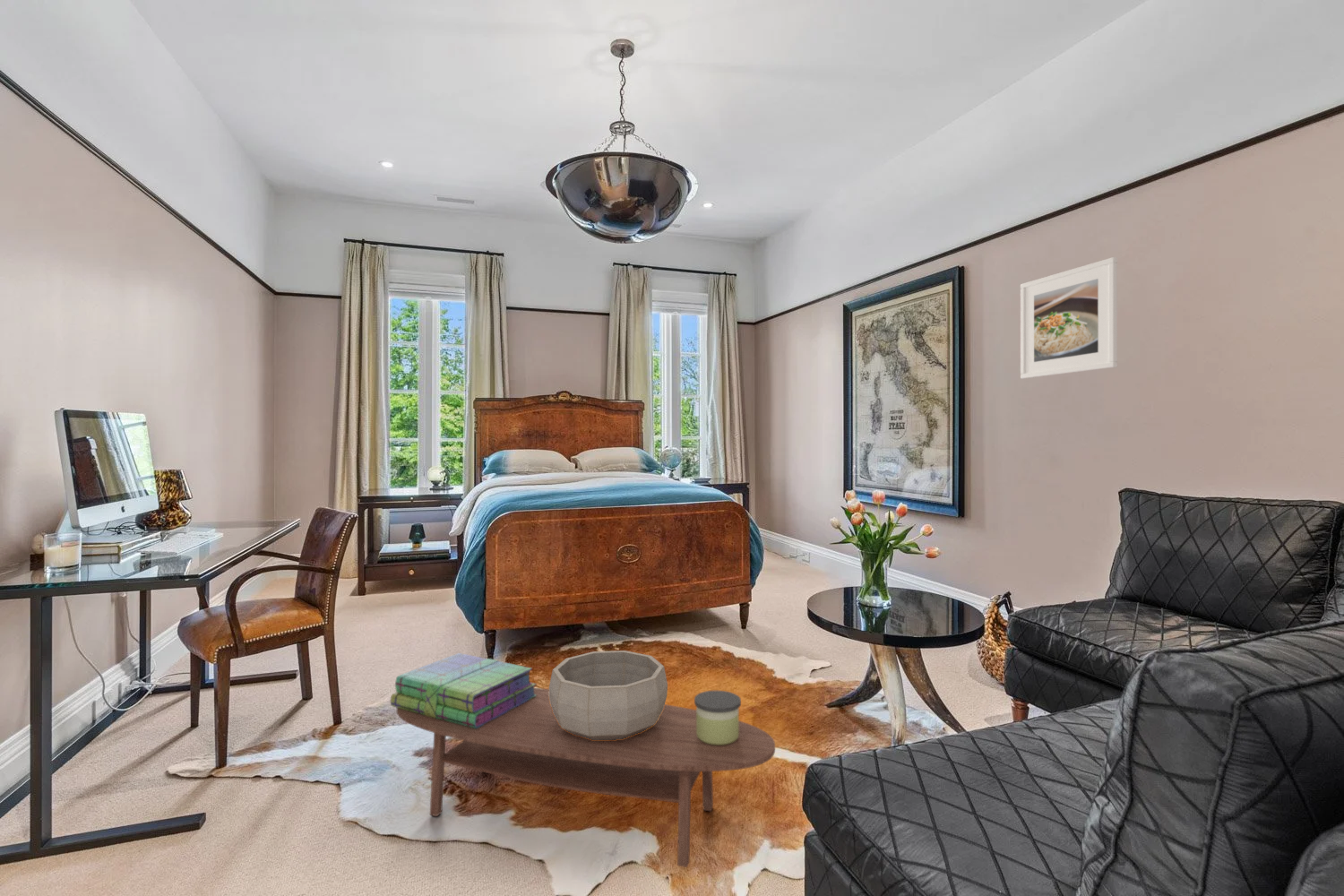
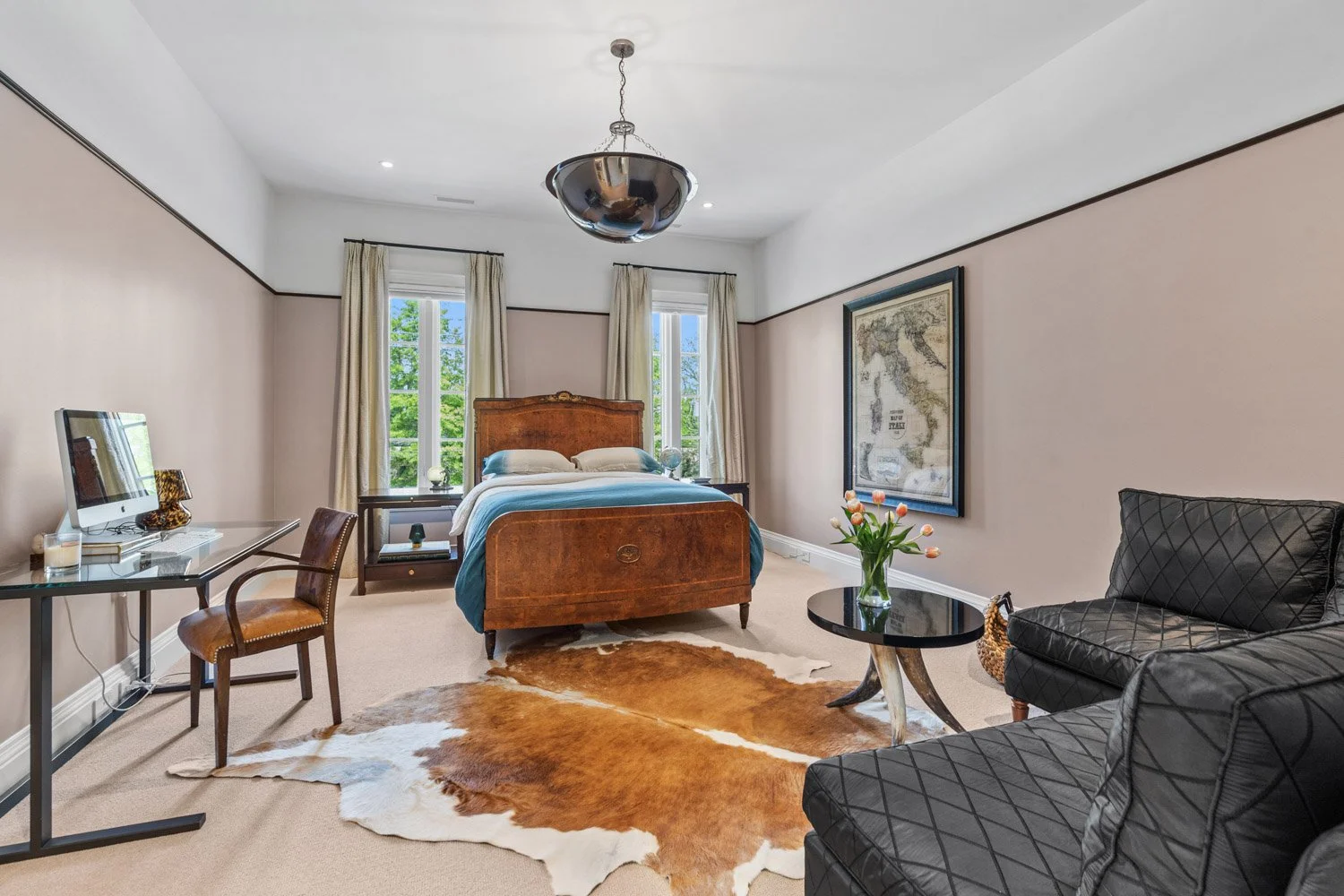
- stack of books [390,652,538,728]
- decorative bowl [548,650,668,740]
- candle [694,690,742,745]
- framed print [1020,256,1118,380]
- coffee table [396,687,776,868]
